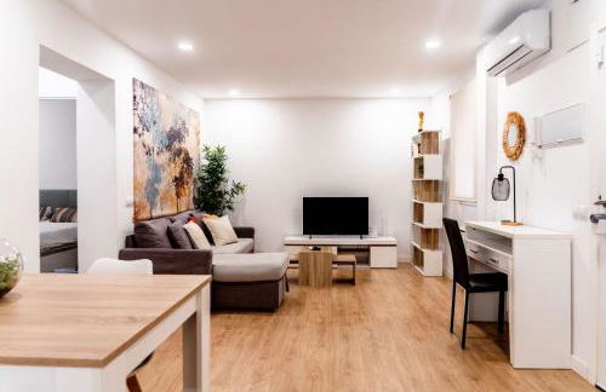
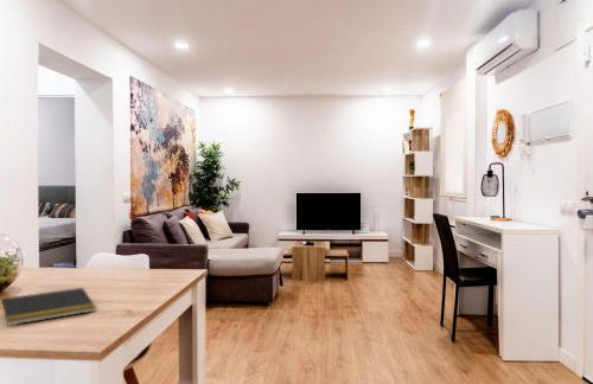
+ notepad [0,287,97,327]
